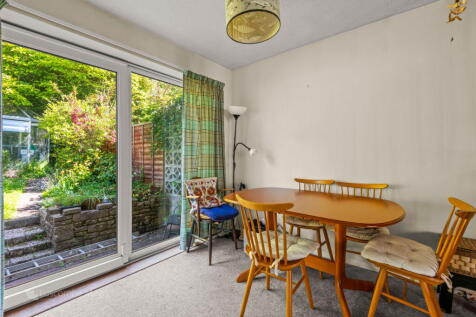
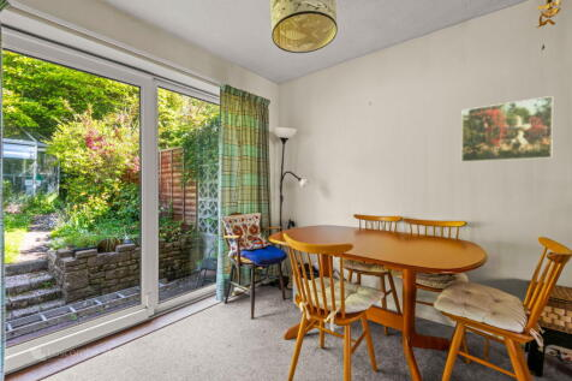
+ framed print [460,95,554,163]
